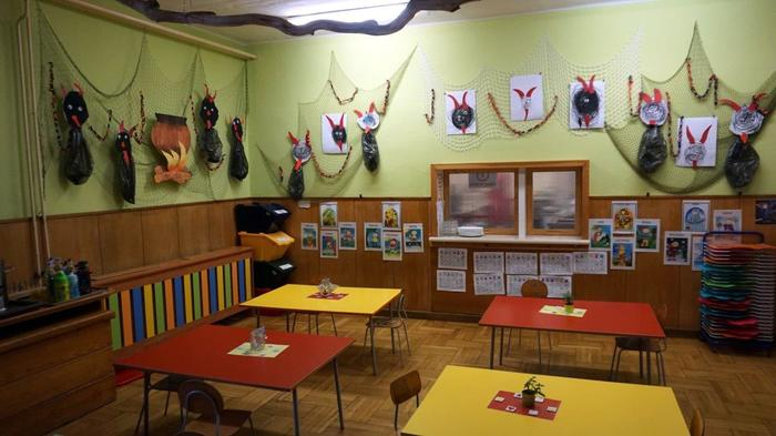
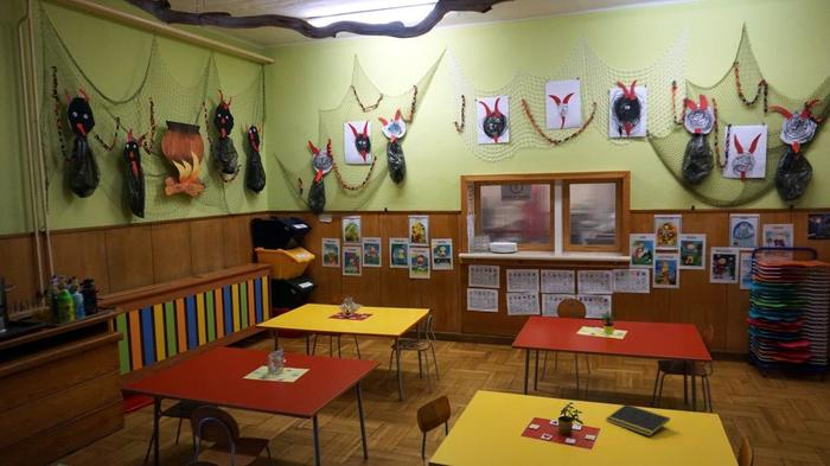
+ notepad [605,403,671,438]
